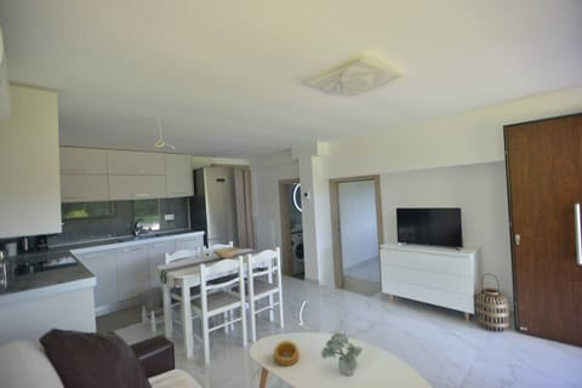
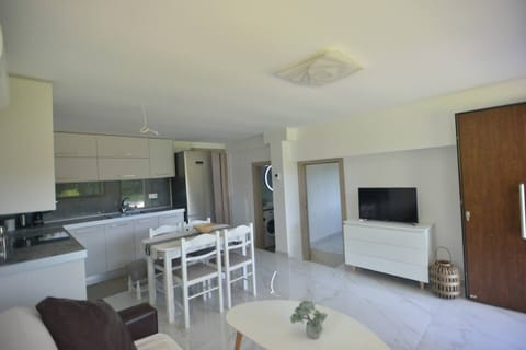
- ring [273,340,301,367]
